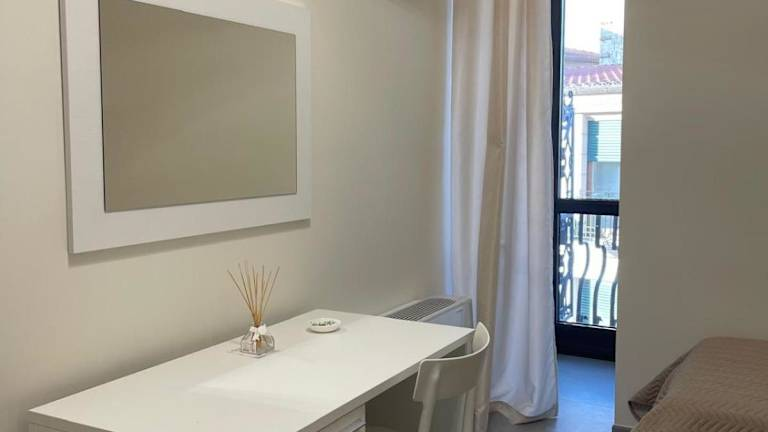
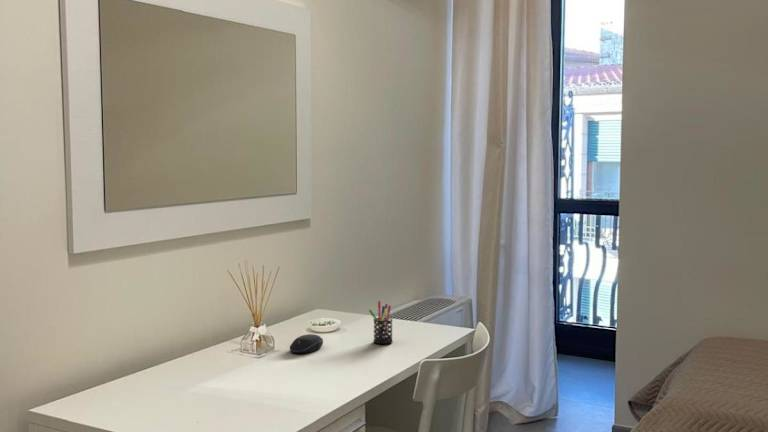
+ computer mouse [288,333,324,354]
+ pen holder [368,300,394,345]
